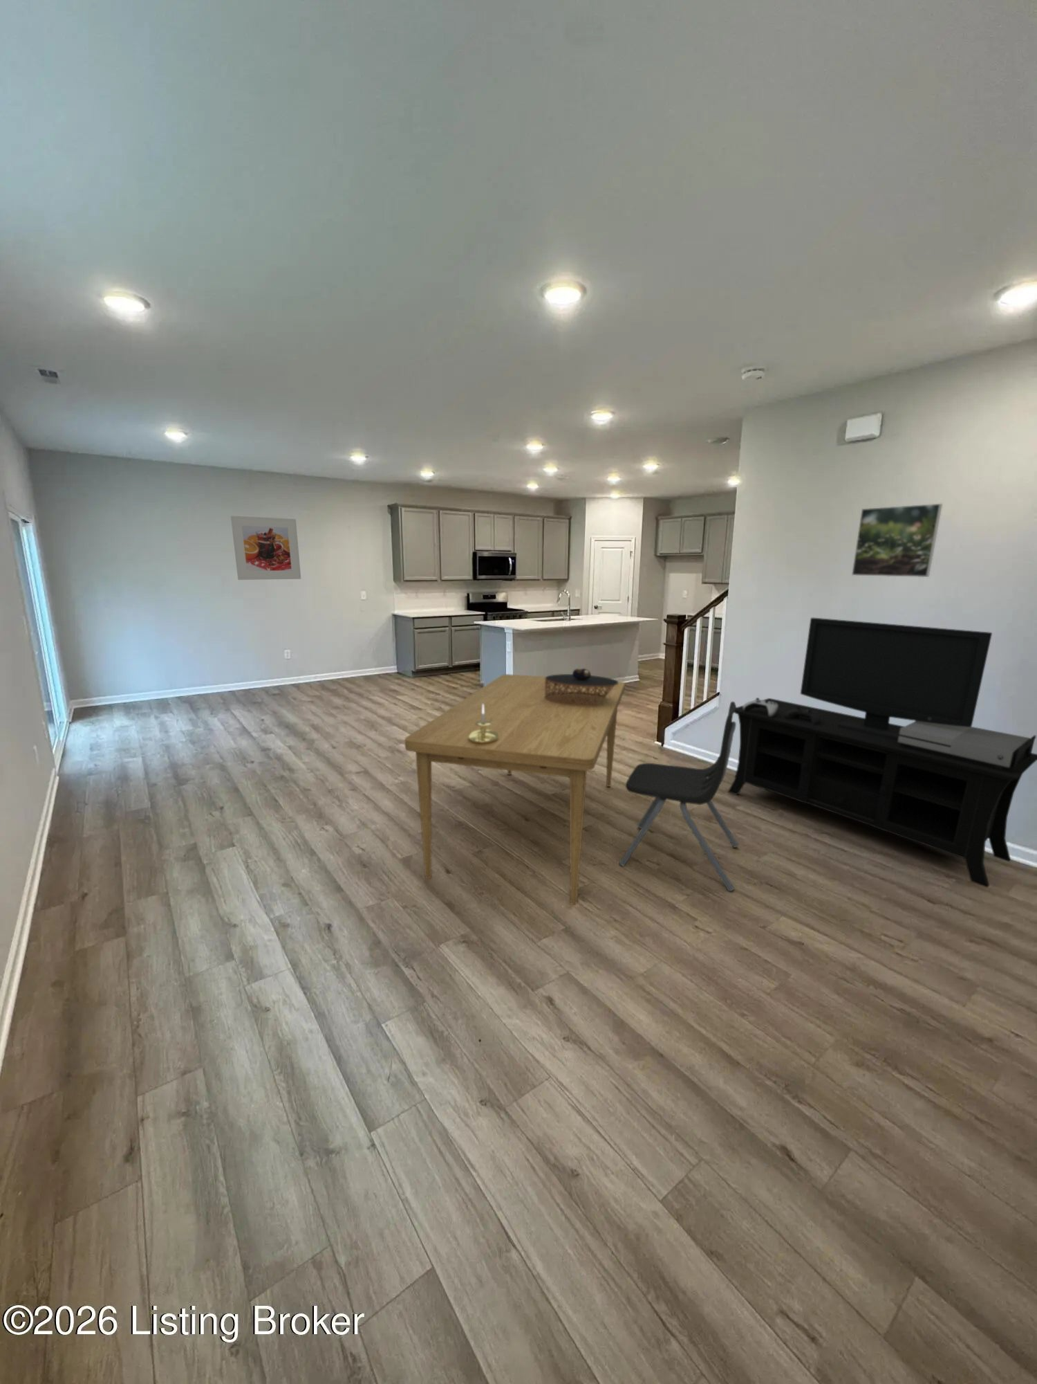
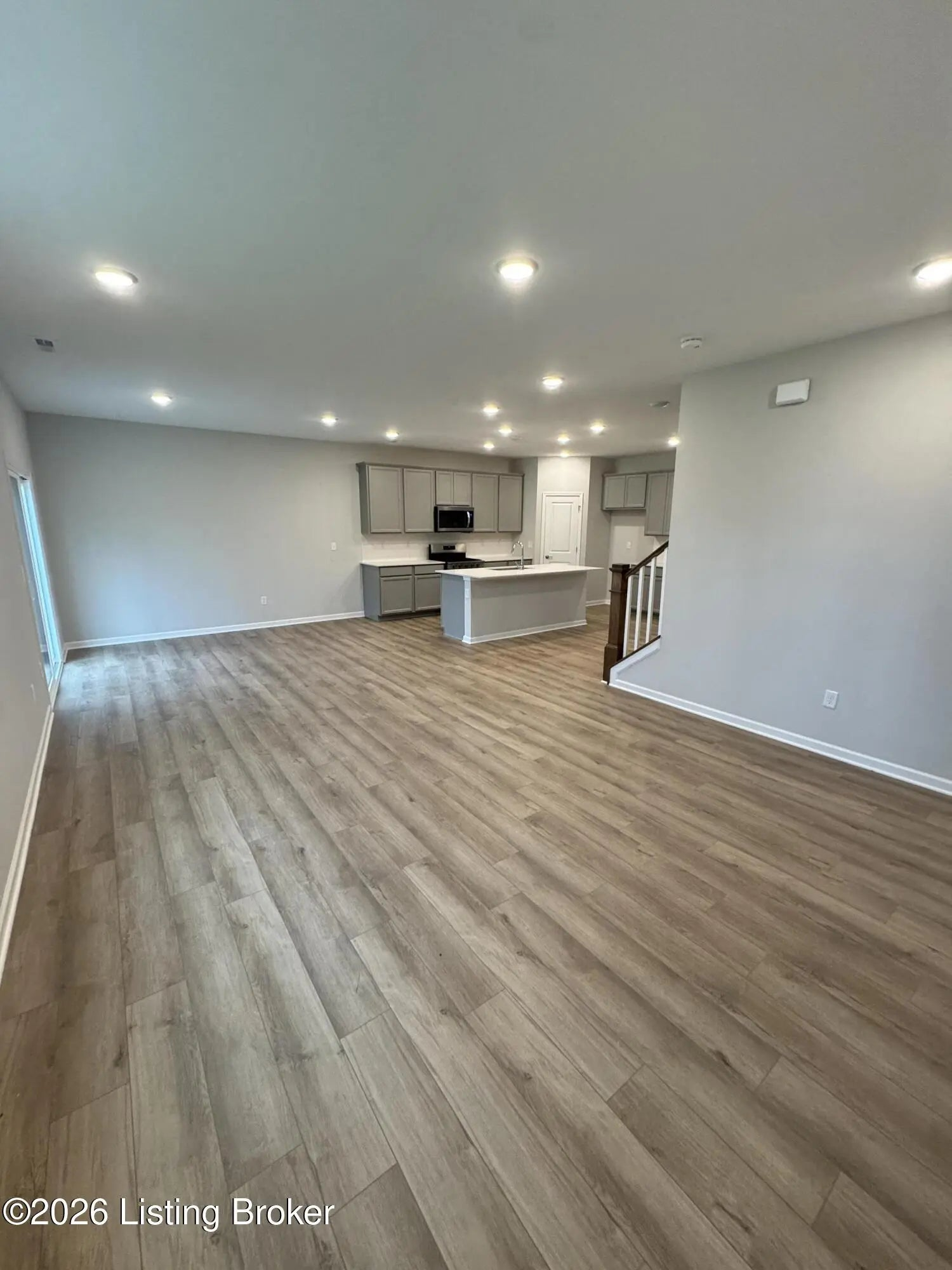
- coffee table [545,668,619,707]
- media console [728,617,1037,888]
- dining chair [618,701,739,893]
- dining table [404,673,625,906]
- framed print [230,514,302,581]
- candle holder [468,704,499,744]
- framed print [851,503,943,578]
